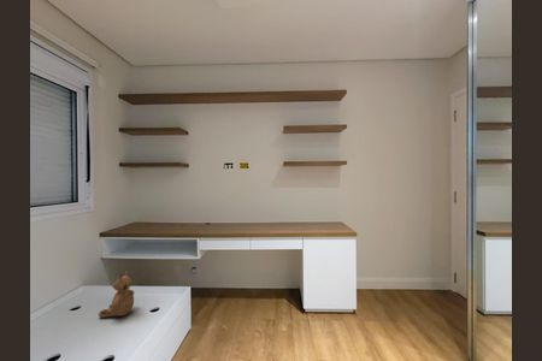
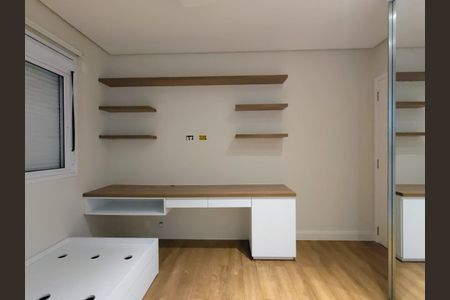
- teddy bear [98,270,135,319]
